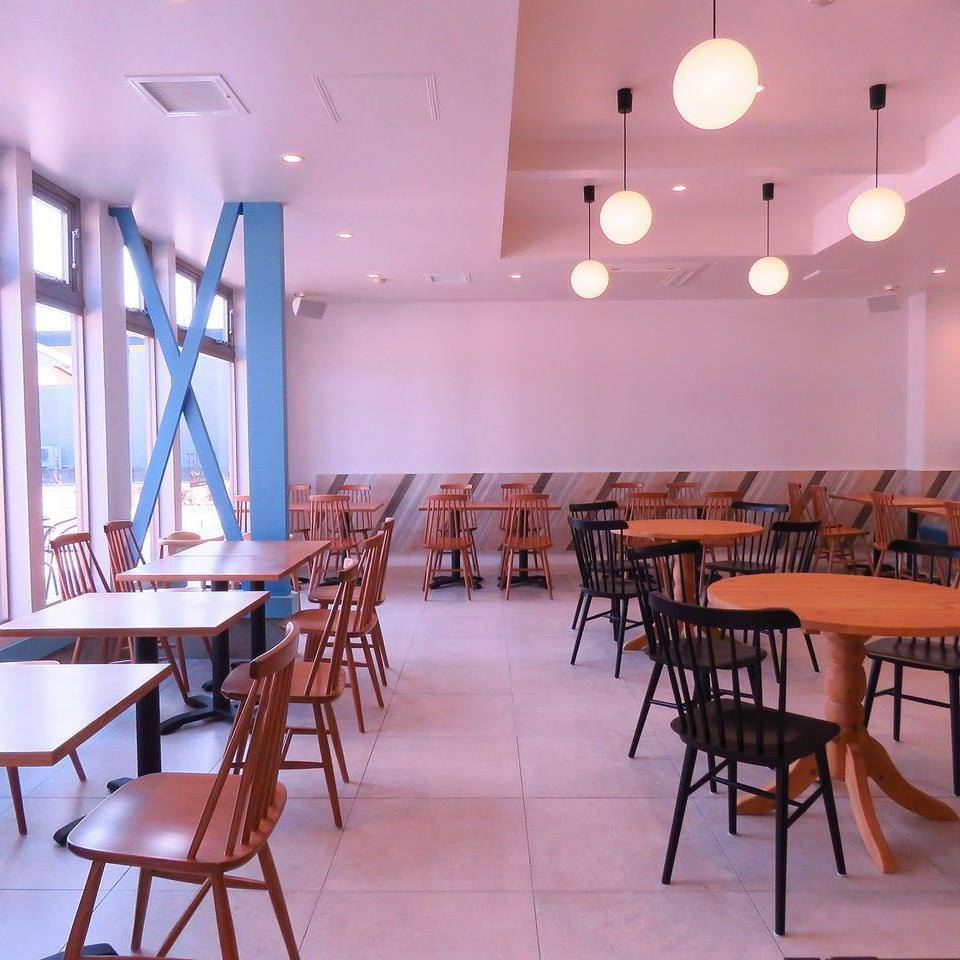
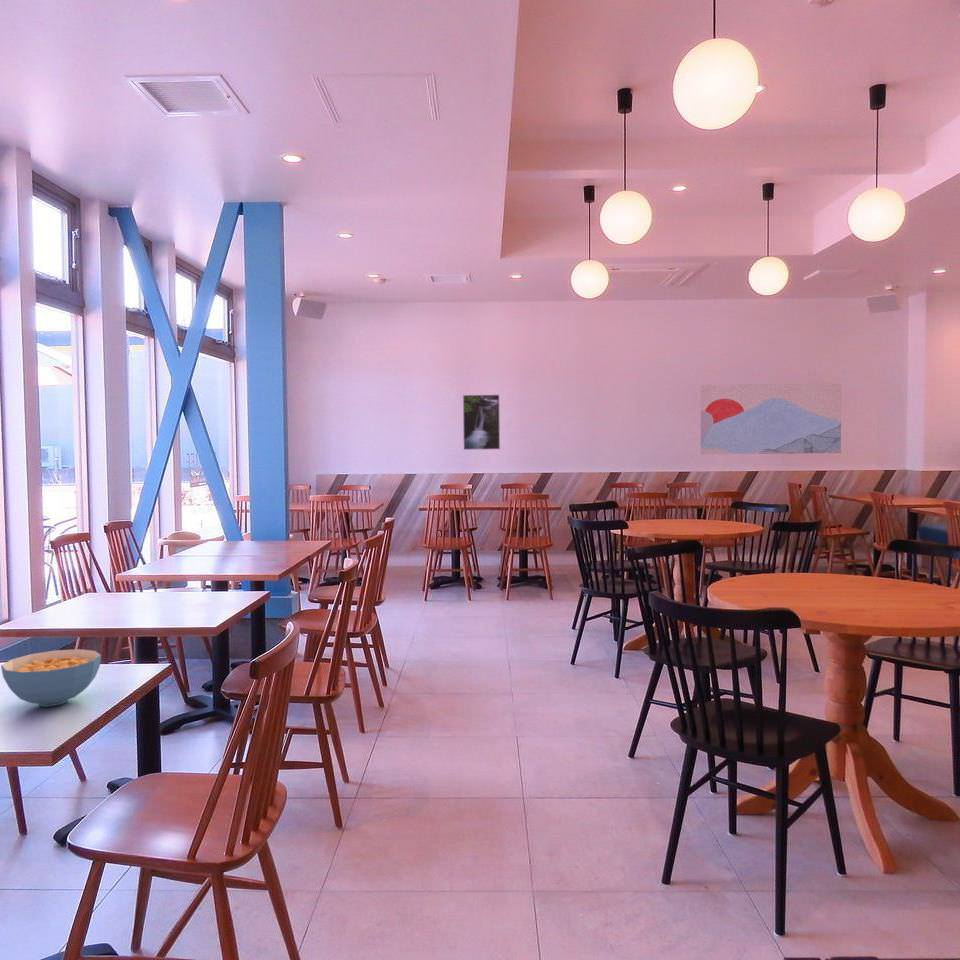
+ cereal bowl [0,648,102,708]
+ wall art [700,382,842,455]
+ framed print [462,394,501,451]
